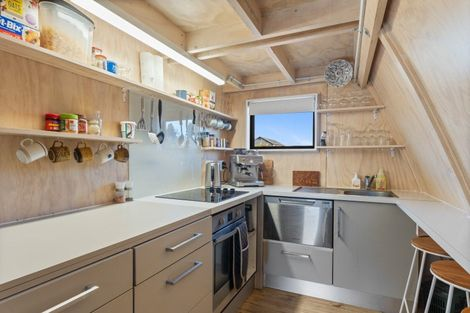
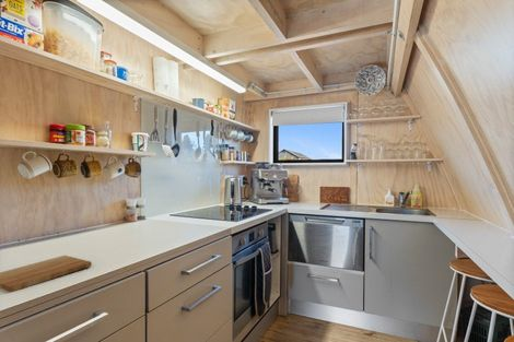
+ cutting board [0,255,93,293]
